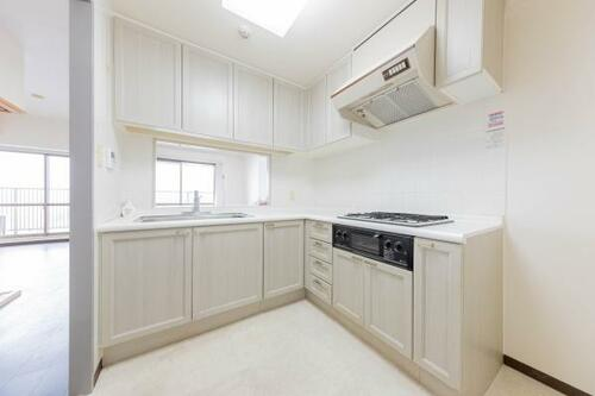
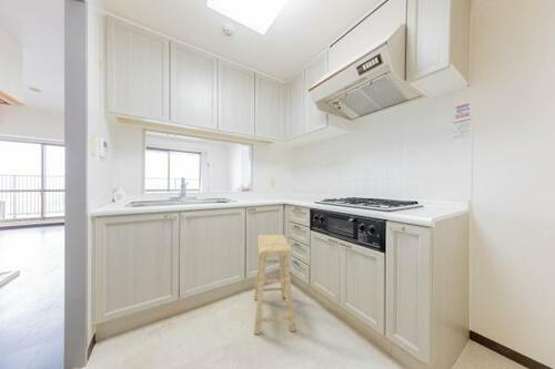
+ stool [253,234,297,336]
